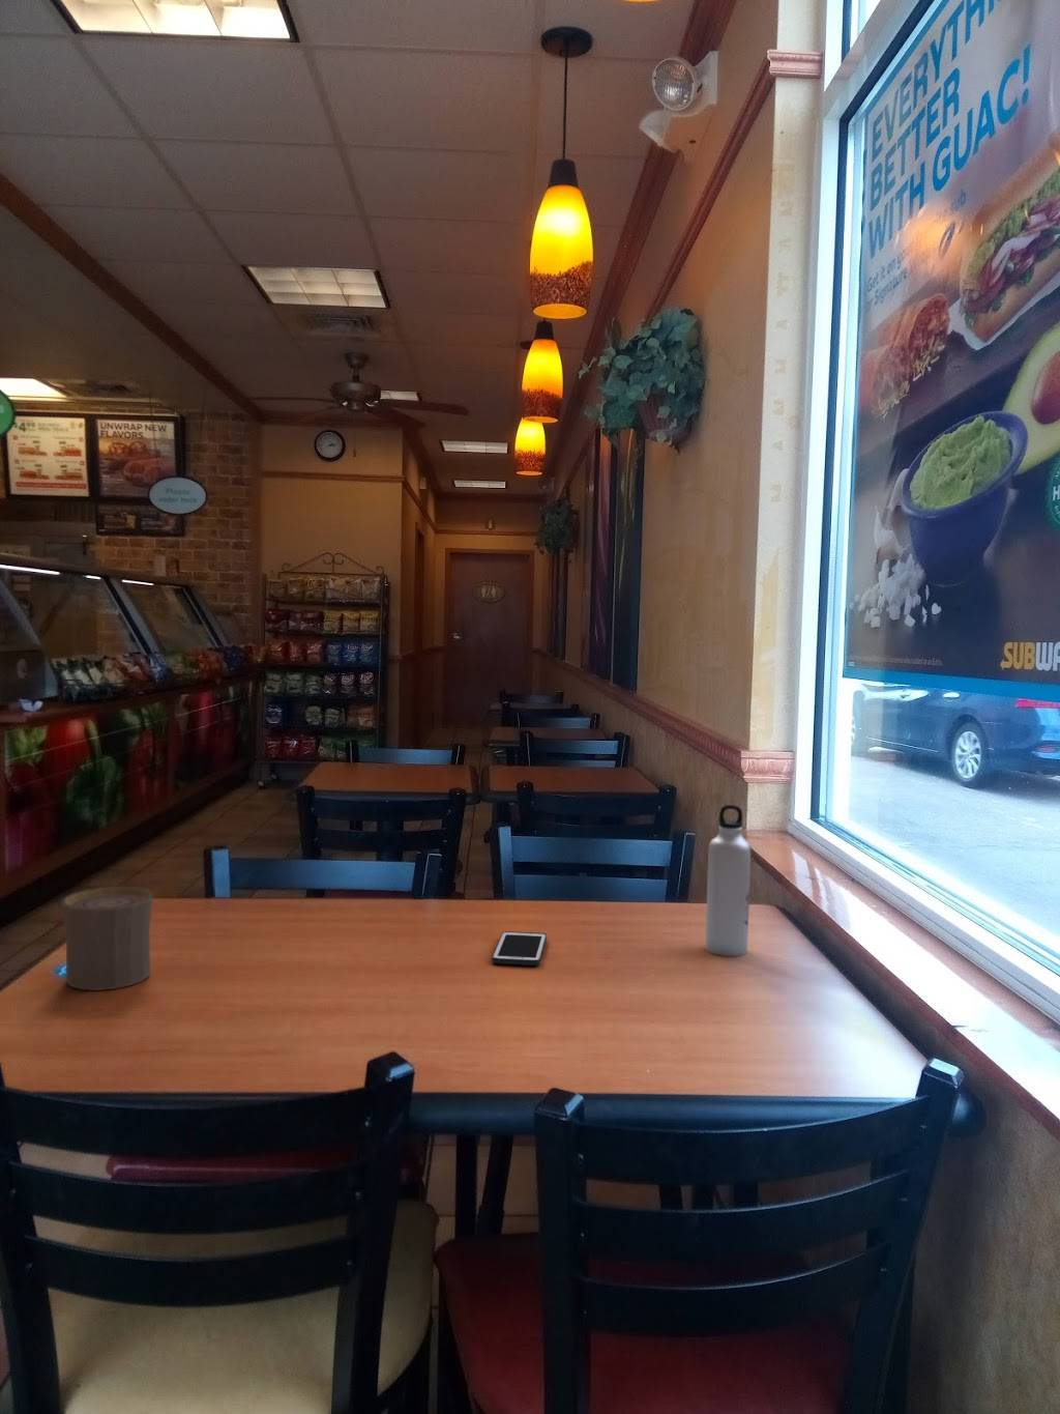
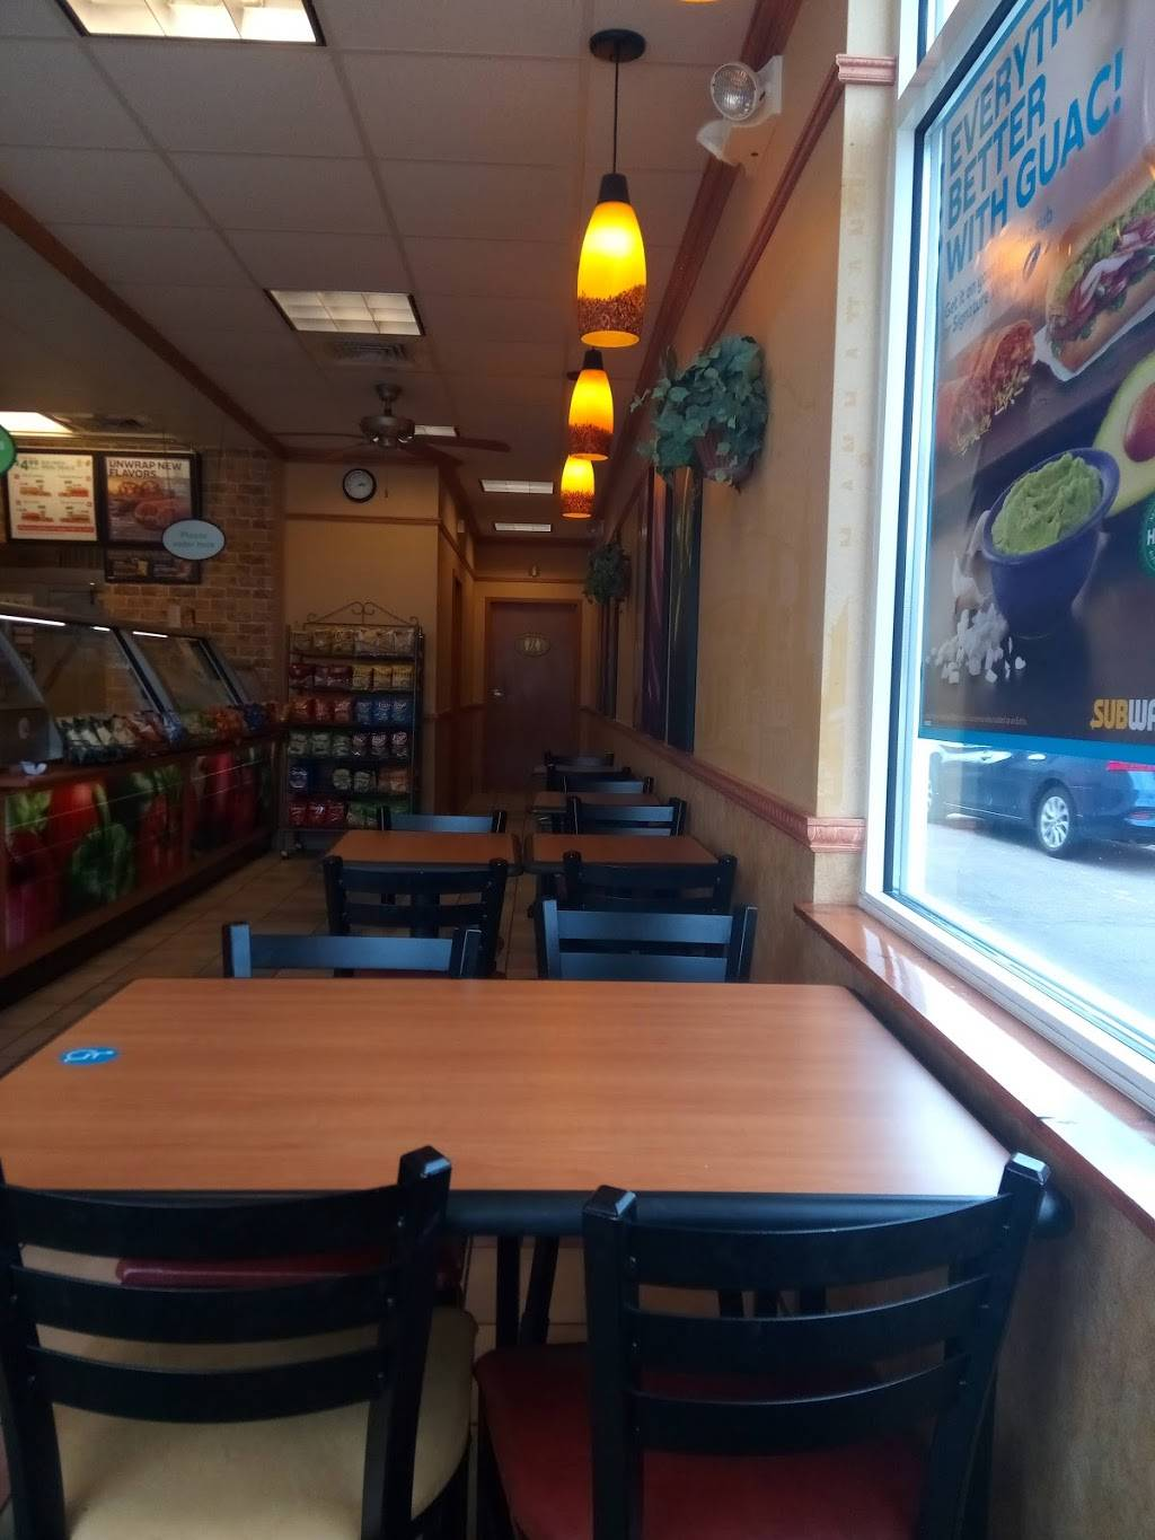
- cell phone [491,930,548,966]
- cup [60,886,155,992]
- water bottle [705,803,752,957]
